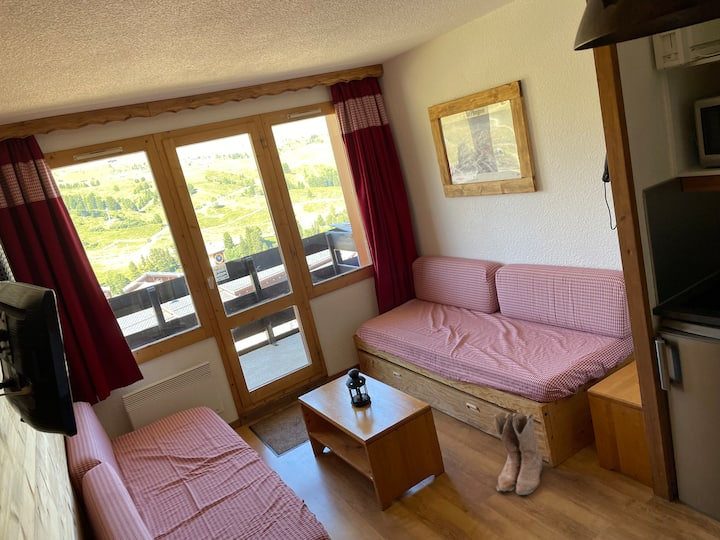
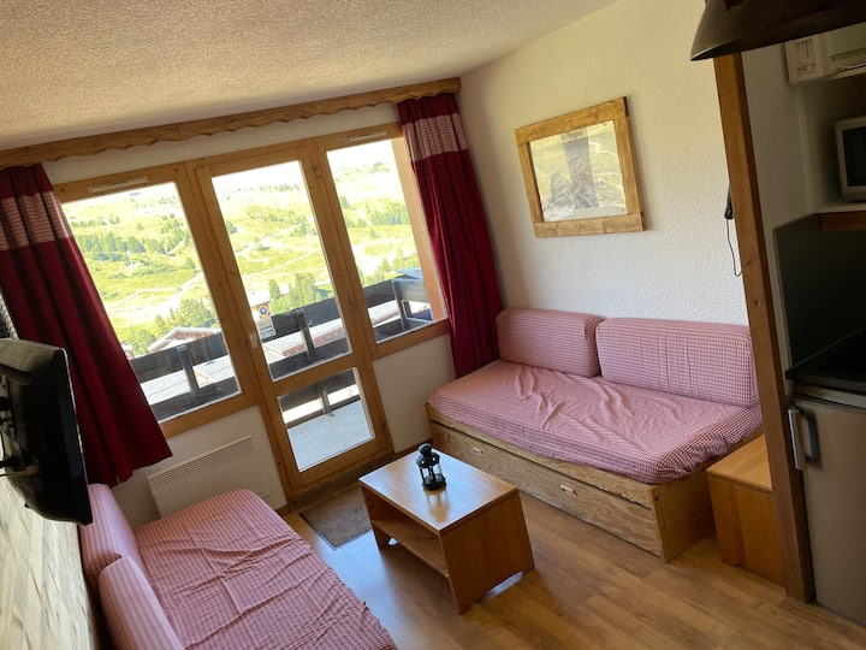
- boots [493,411,543,496]
